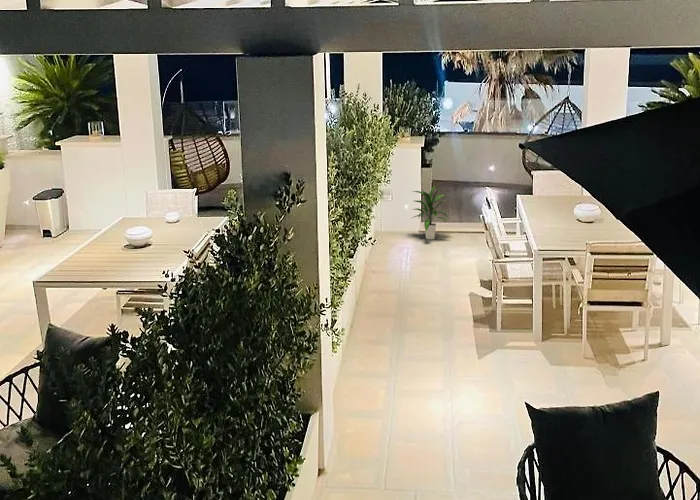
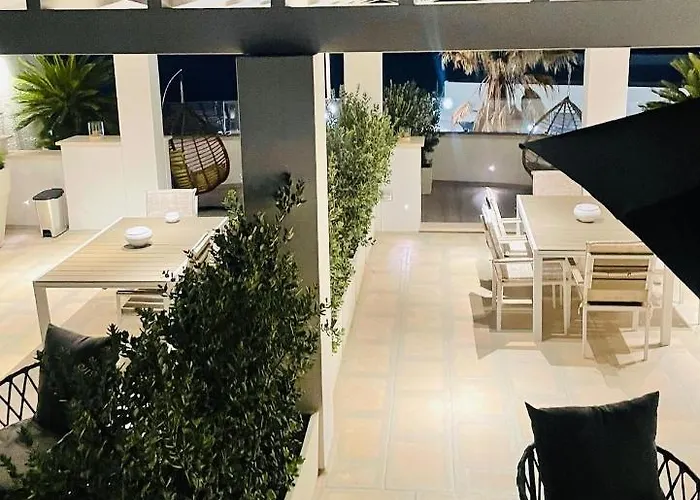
- indoor plant [409,184,450,240]
